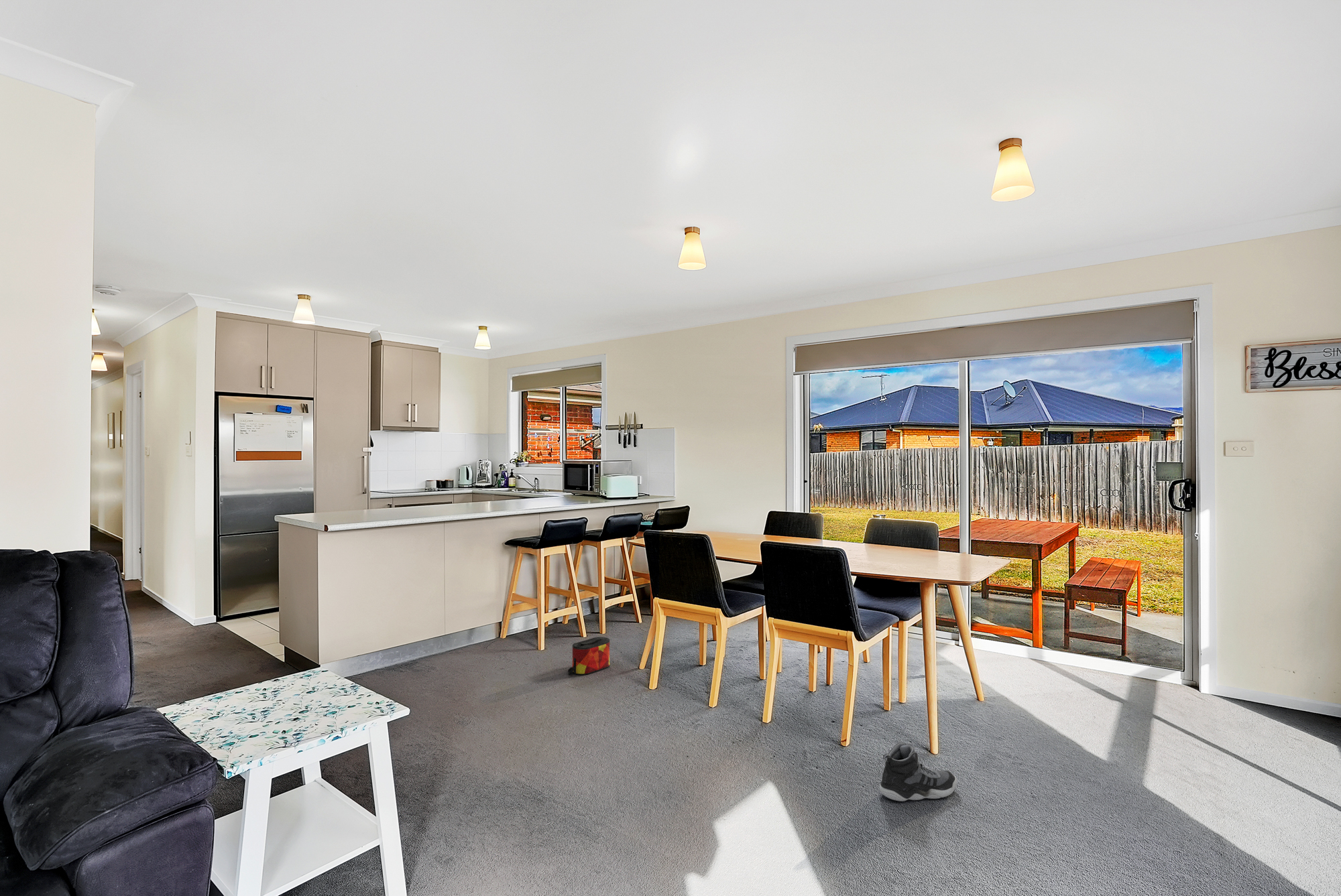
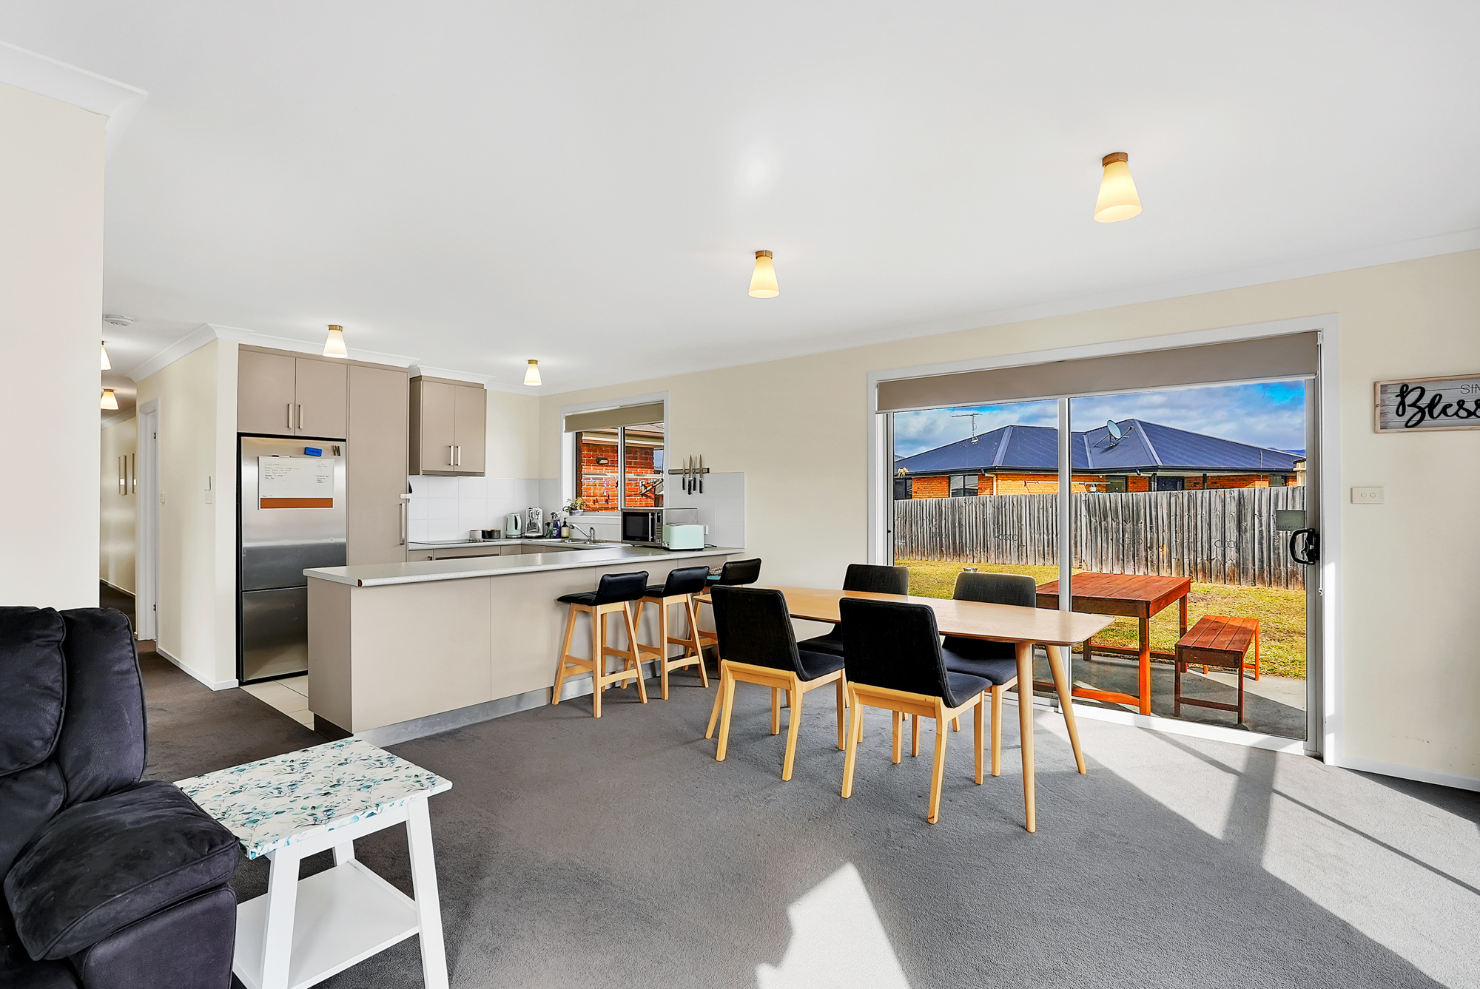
- bag [567,636,610,676]
- sneaker [879,742,957,802]
